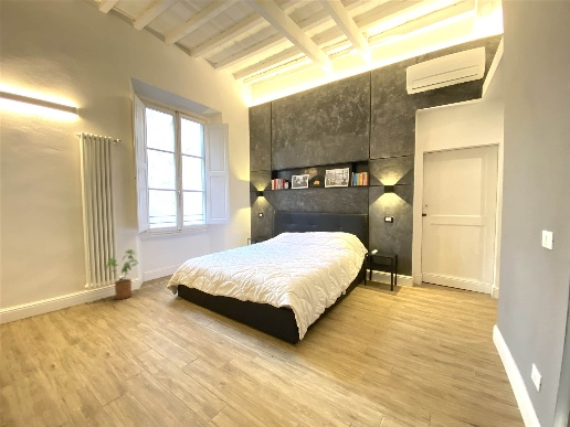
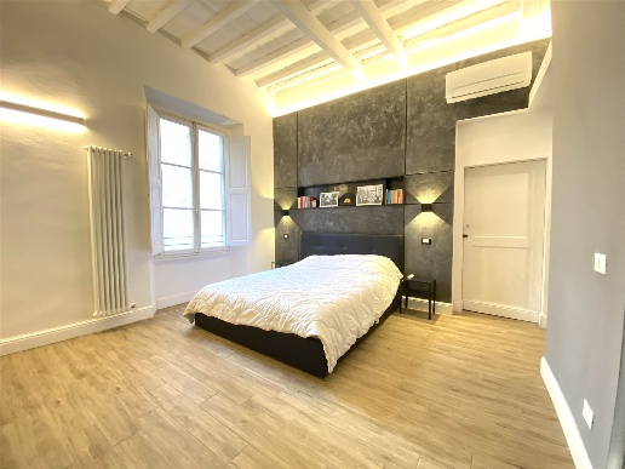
- house plant [105,248,140,300]
